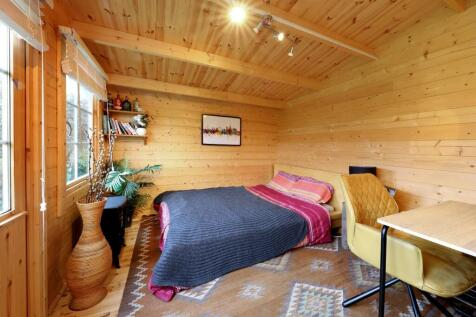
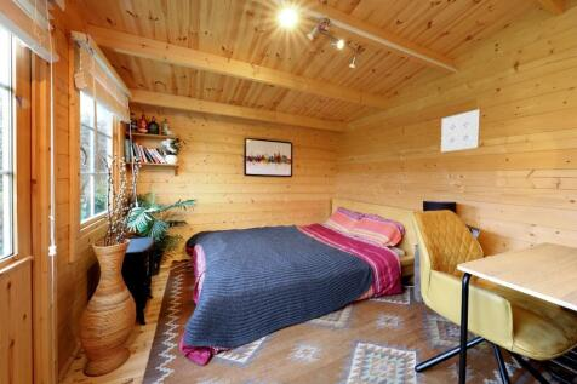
+ wall art [440,109,481,153]
